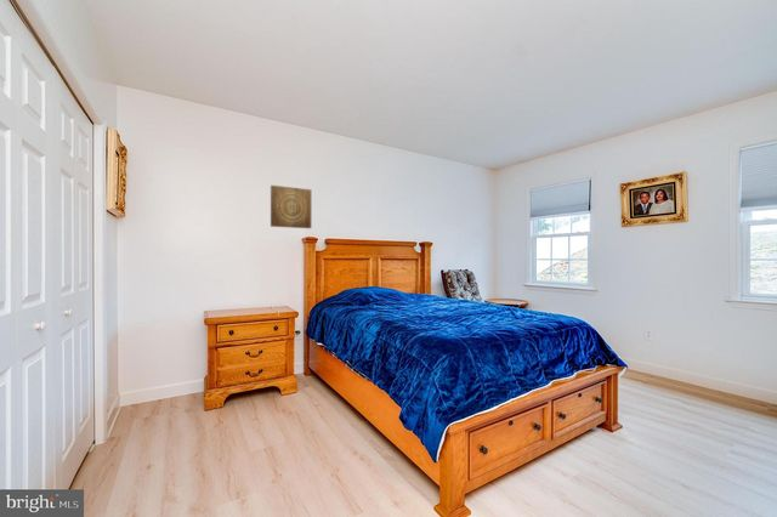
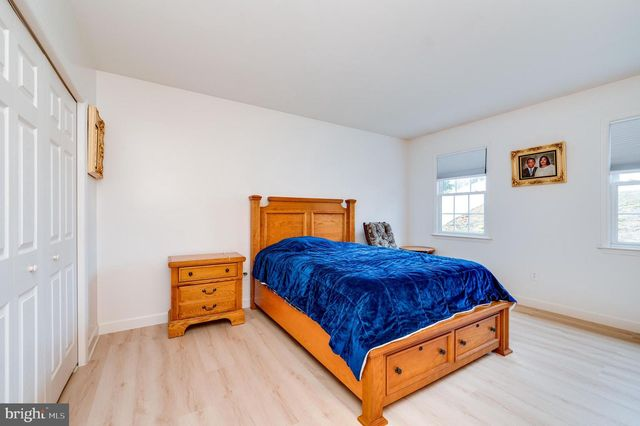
- wall art [270,184,312,229]
